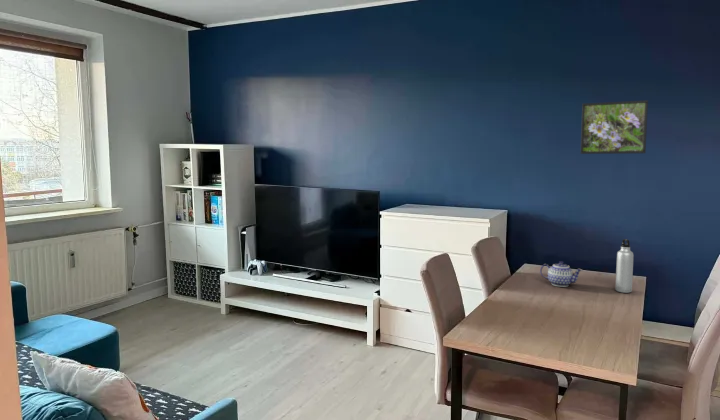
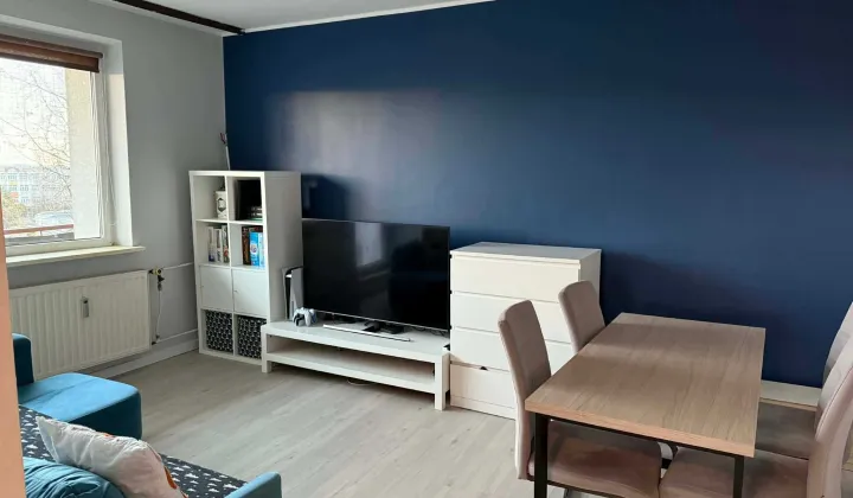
- water bottle [615,238,634,294]
- teapot [539,260,583,288]
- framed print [579,99,649,155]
